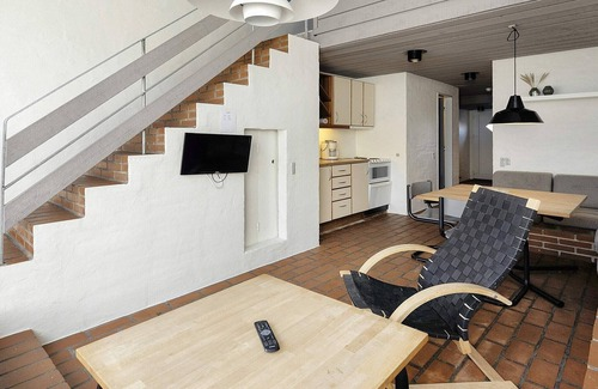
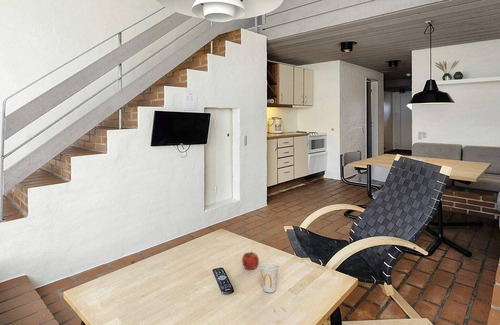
+ fruit [241,251,260,270]
+ cup [259,262,280,293]
